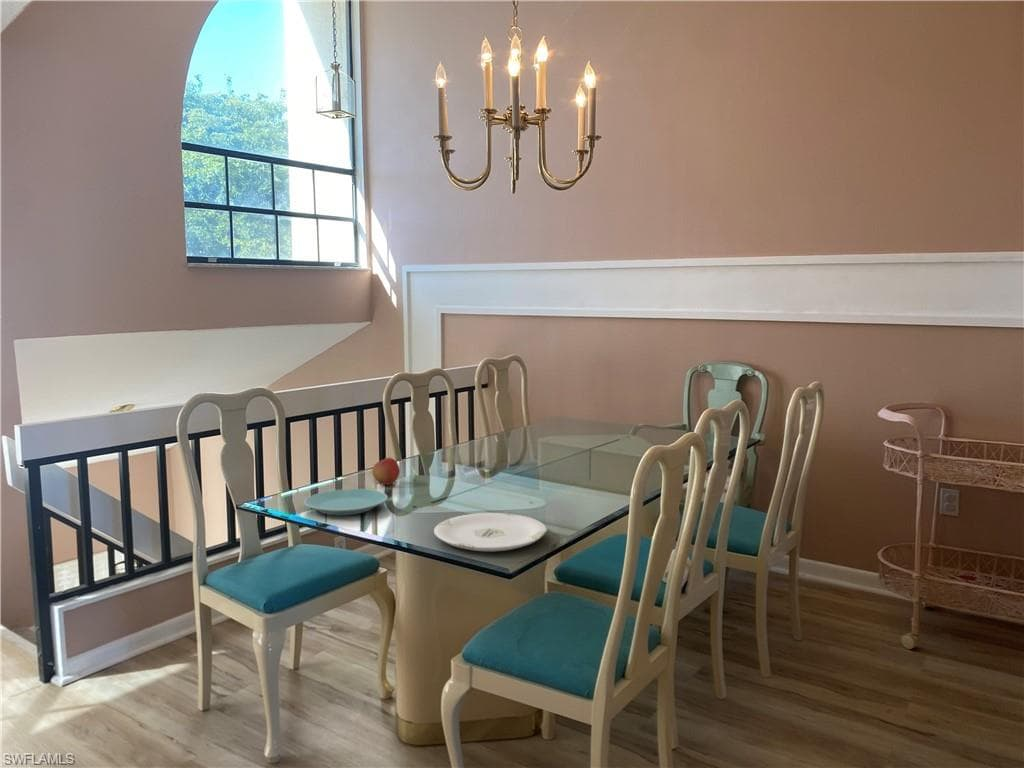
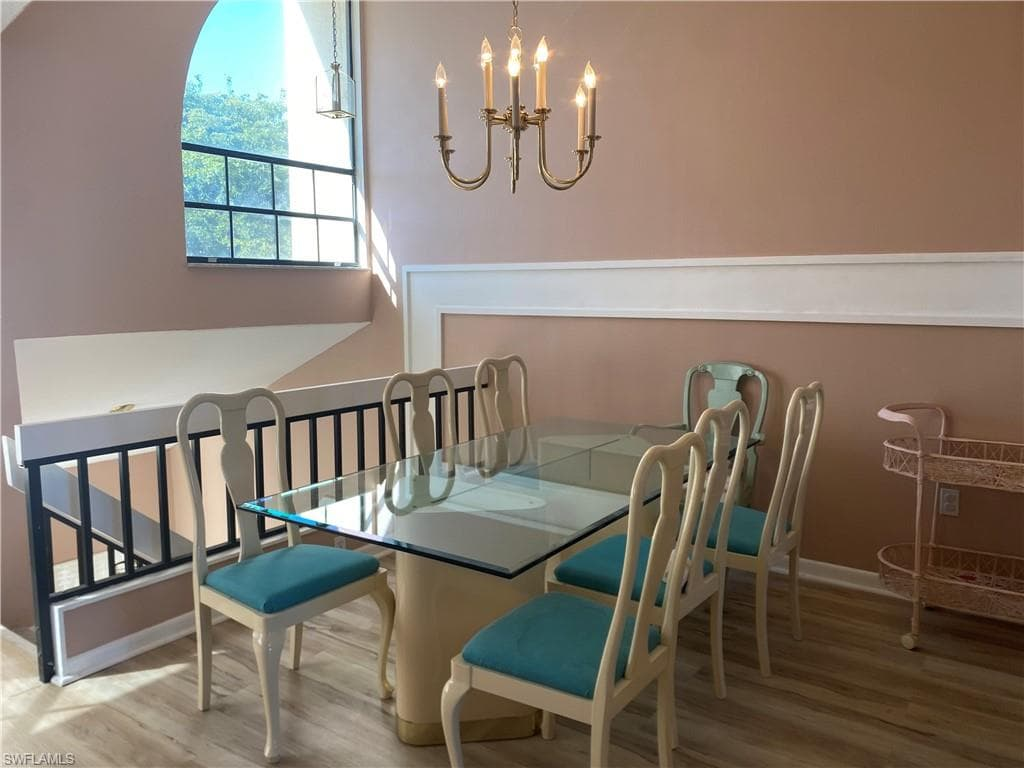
- plate [433,512,548,552]
- apple [371,457,401,486]
- plate [303,488,389,516]
